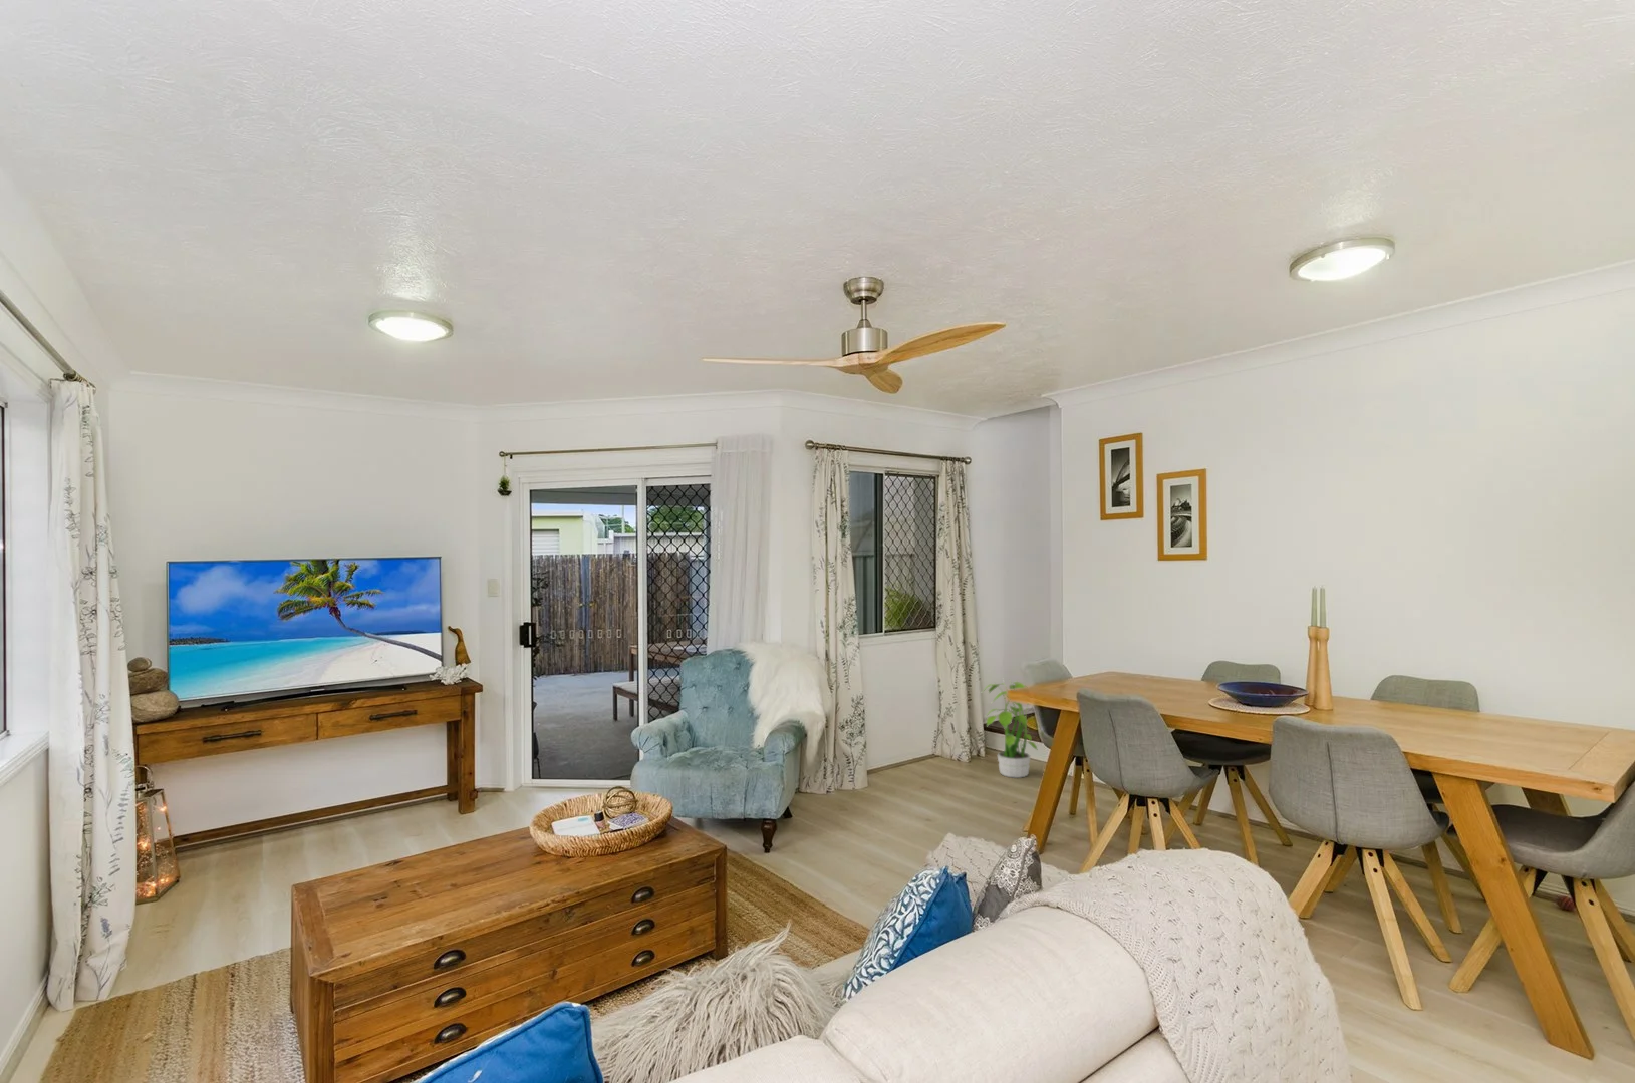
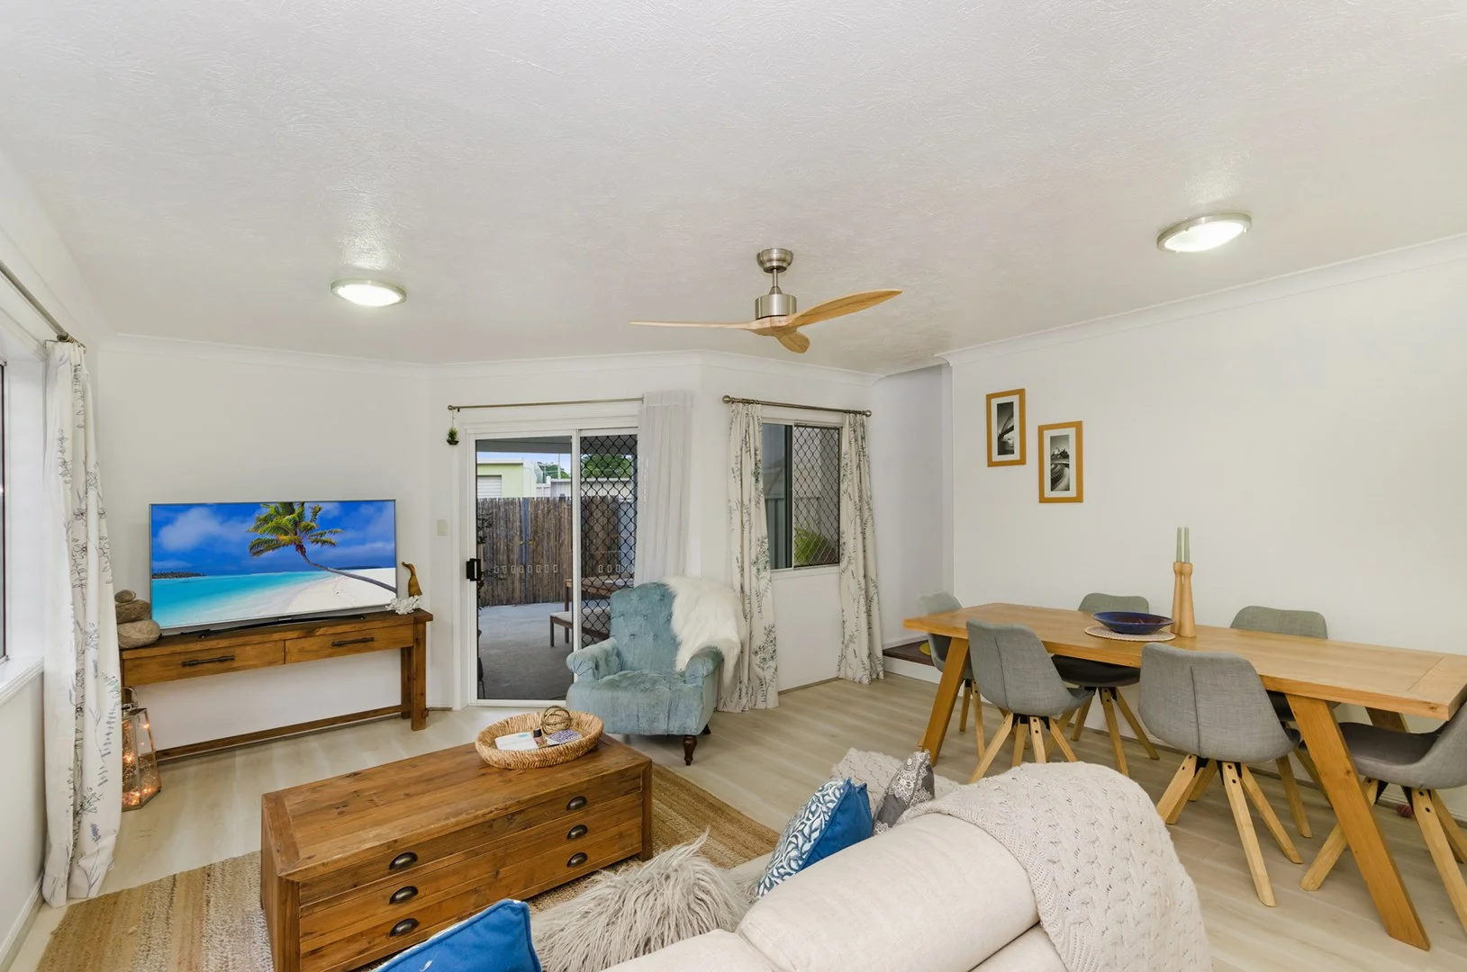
- potted plant [981,678,1039,780]
